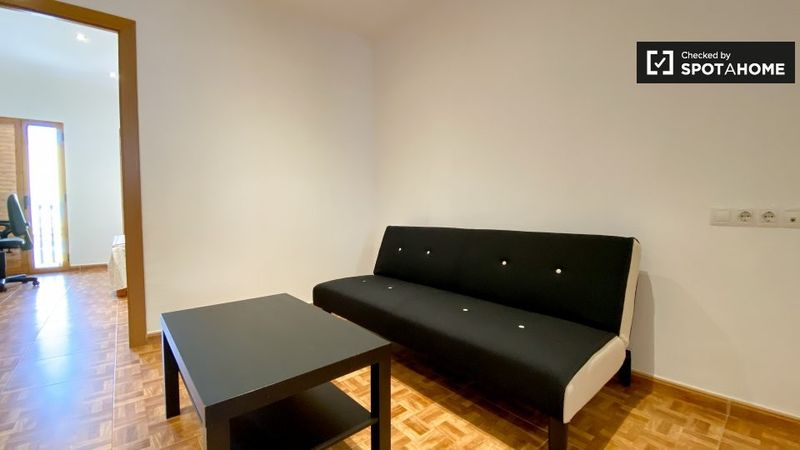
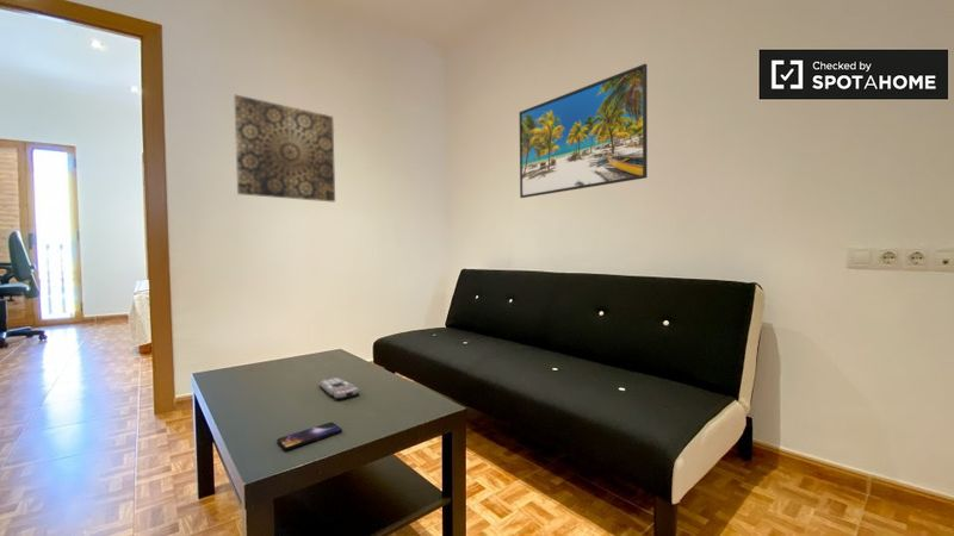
+ wall art [233,94,336,202]
+ remote control [318,376,361,400]
+ smartphone [275,422,343,451]
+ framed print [519,63,649,199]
